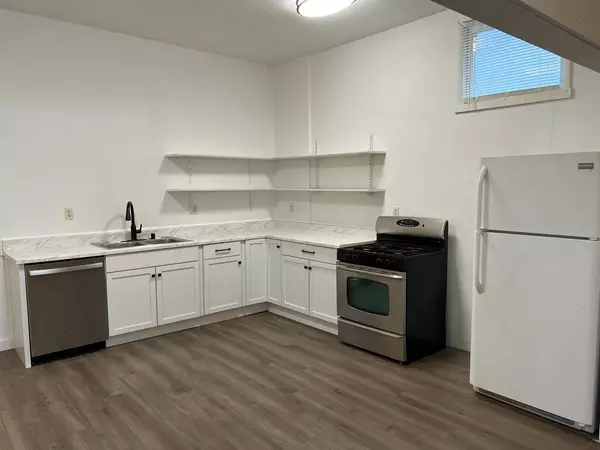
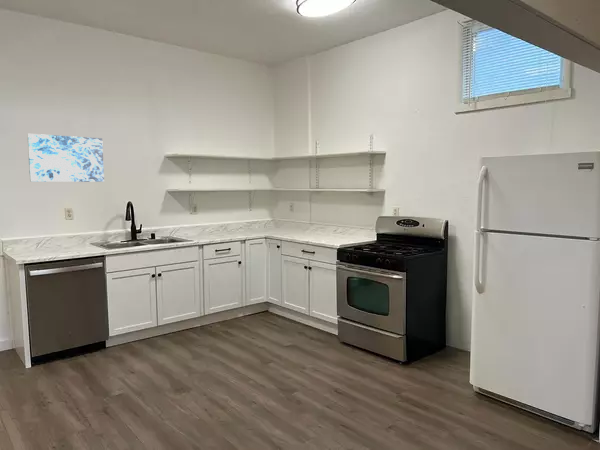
+ wall art [26,133,105,183]
